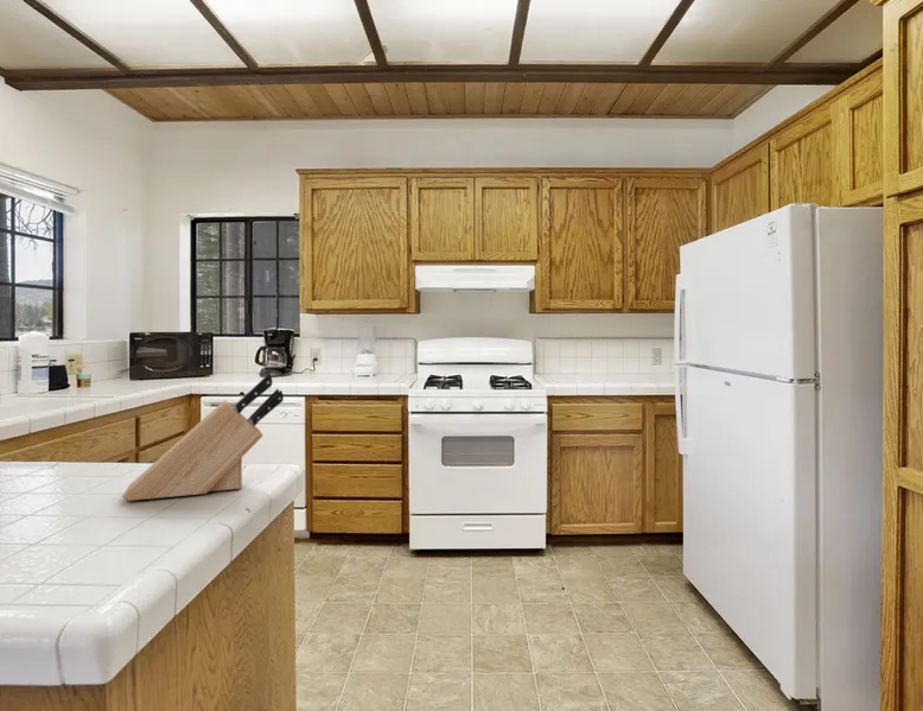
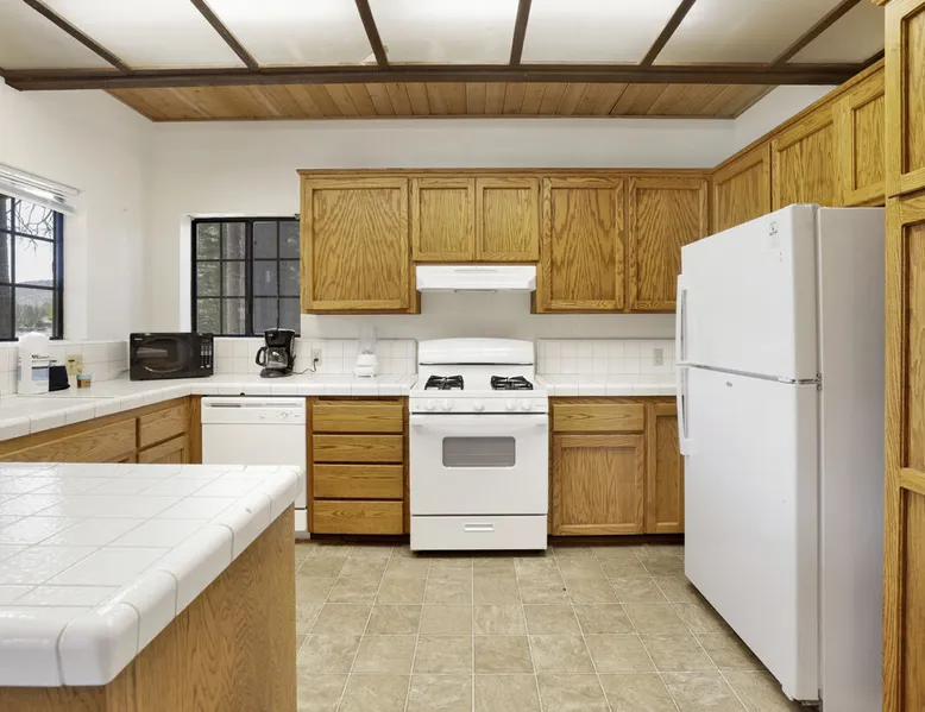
- knife block [121,373,285,502]
